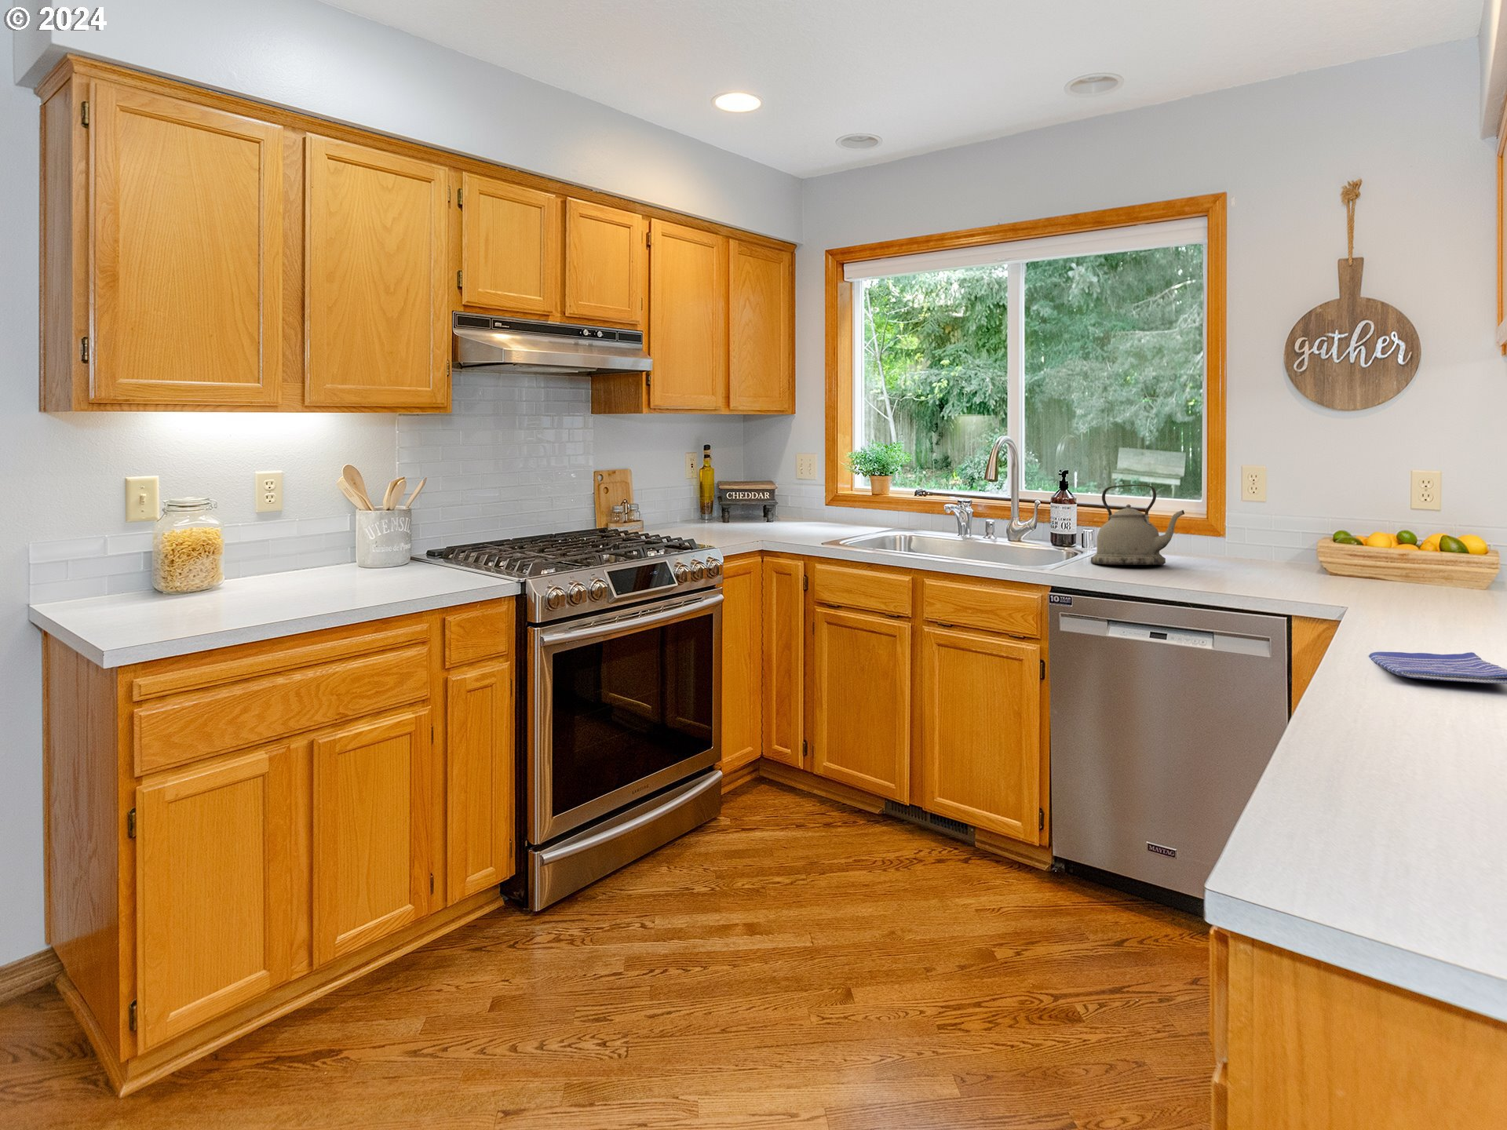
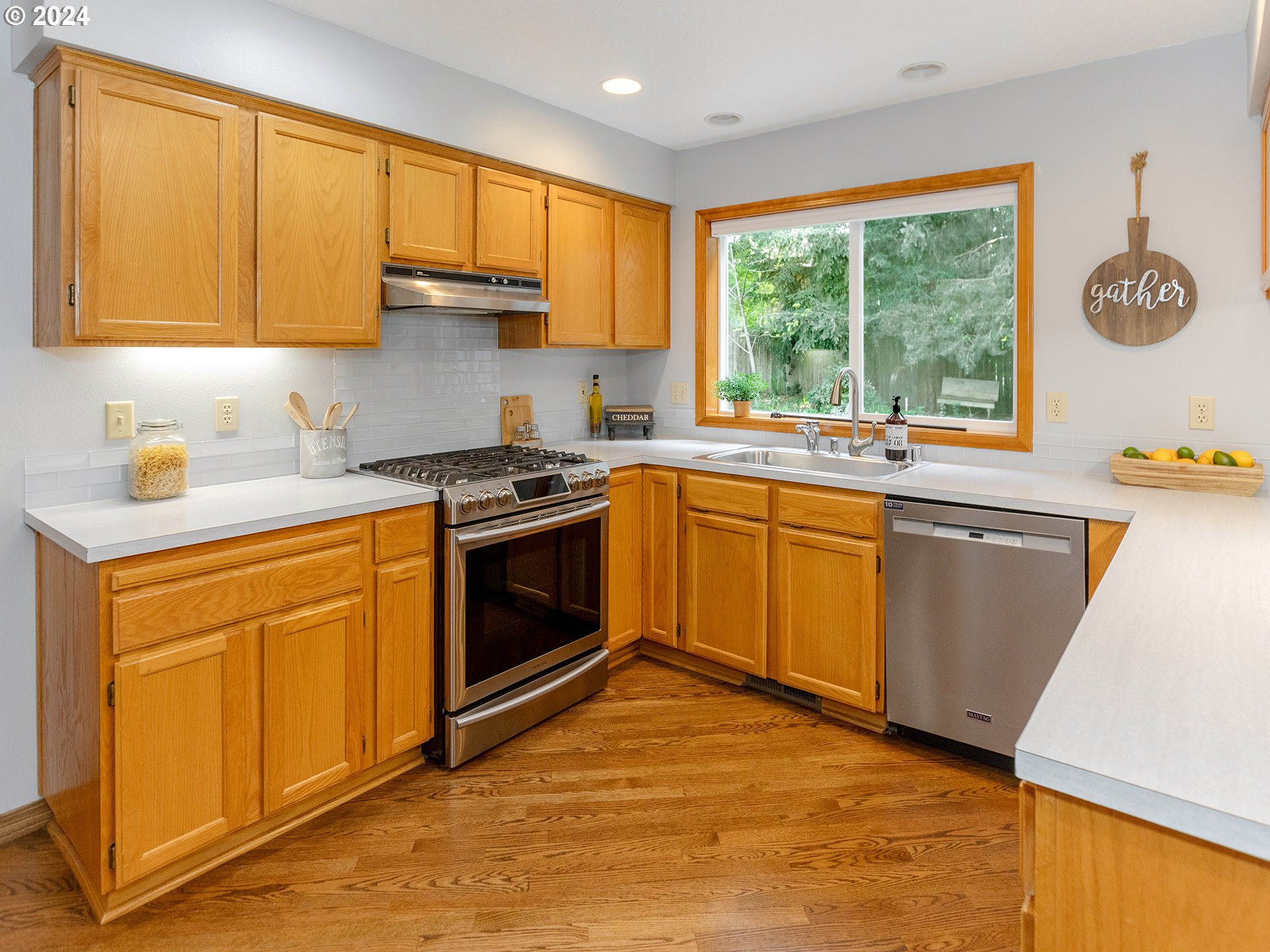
- kettle [1090,484,1185,566]
- dish towel [1368,652,1507,685]
